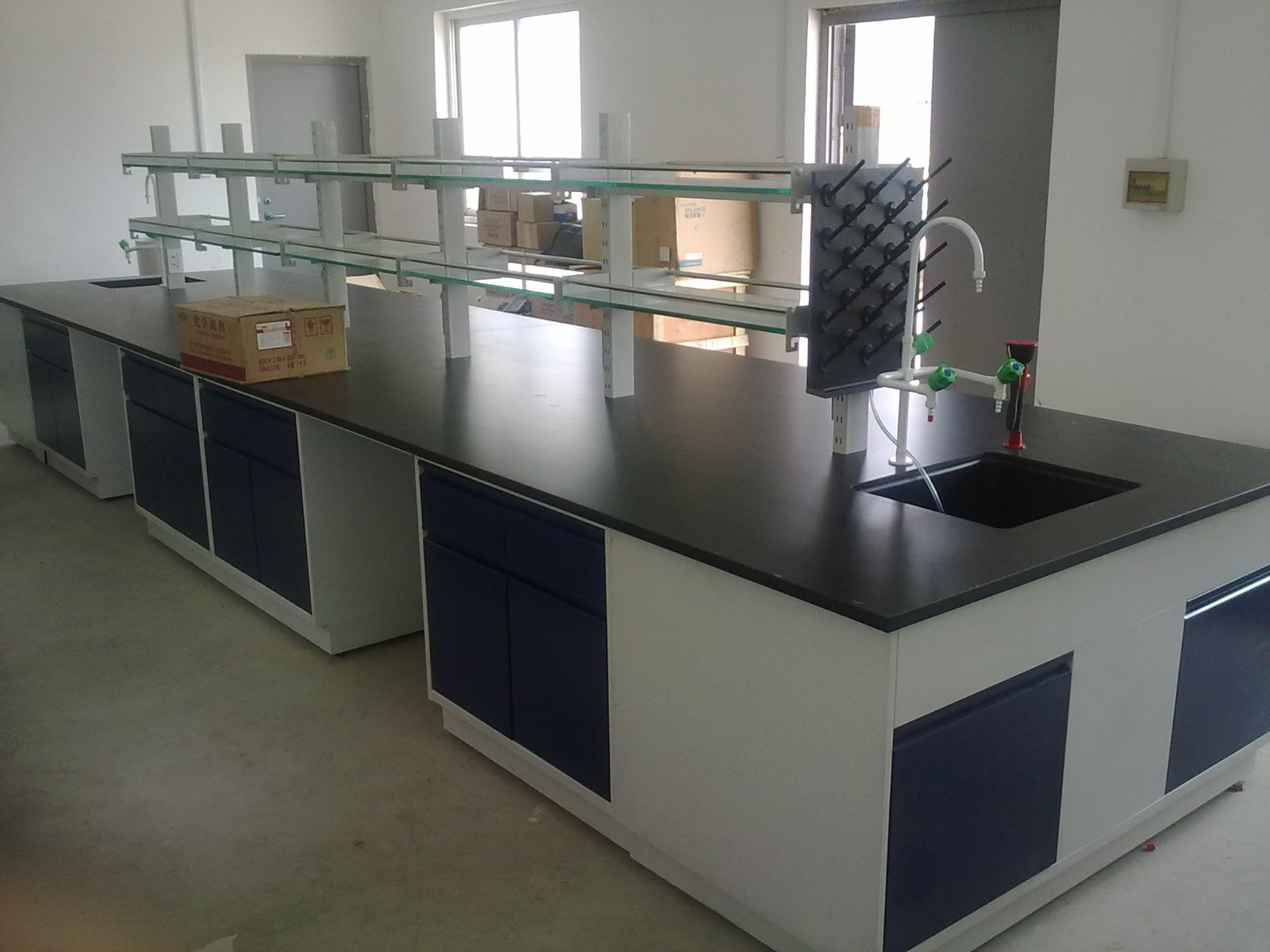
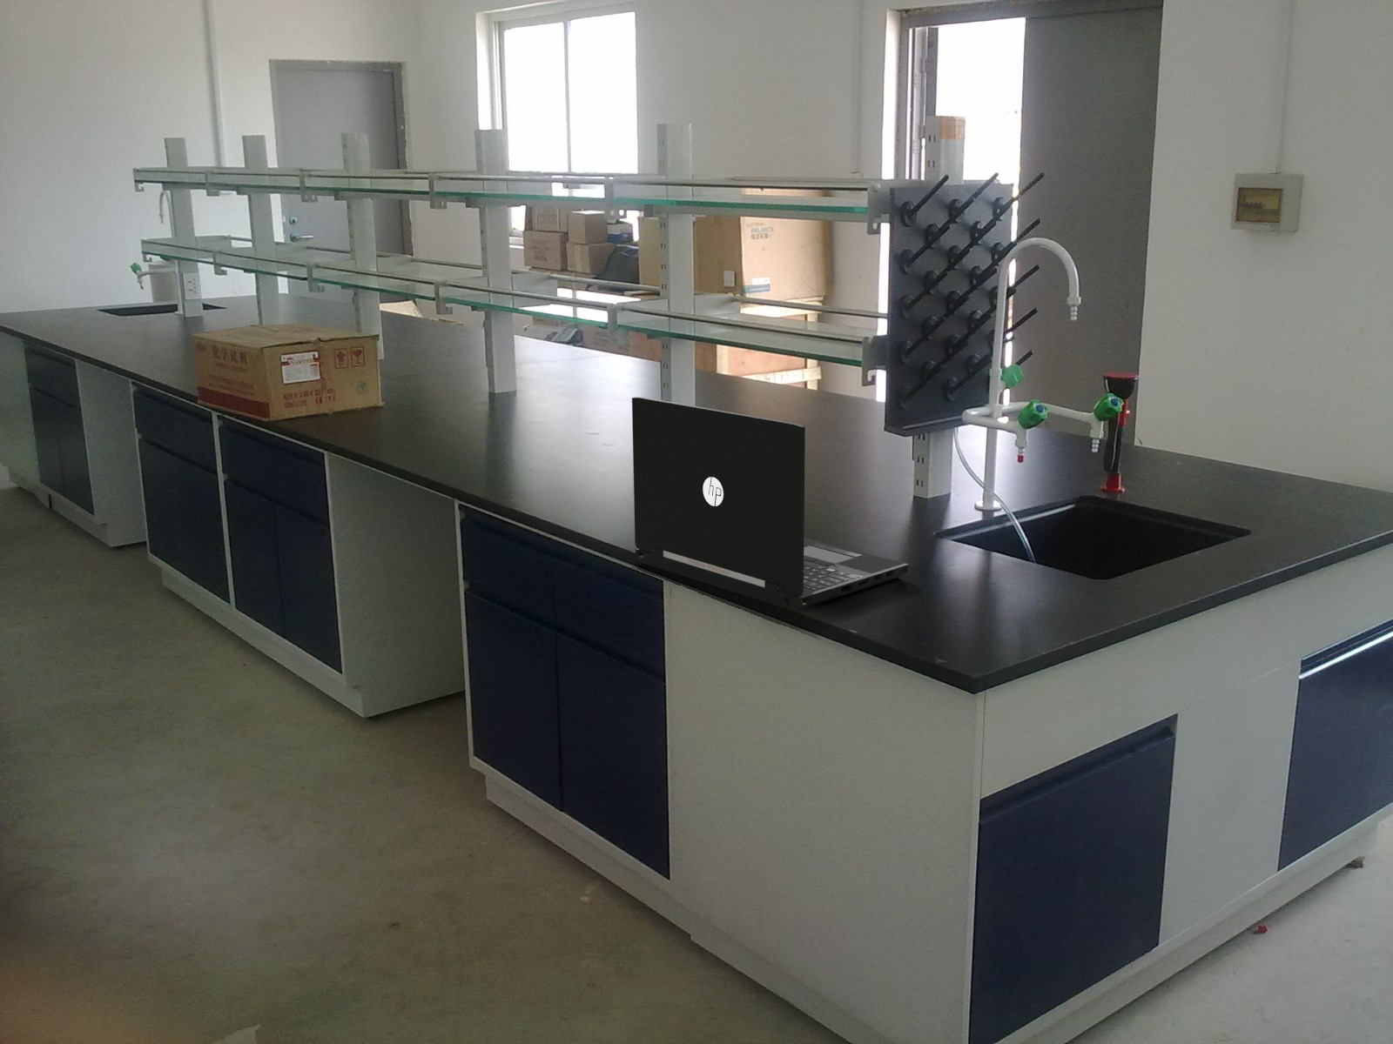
+ laptop [631,396,909,612]
